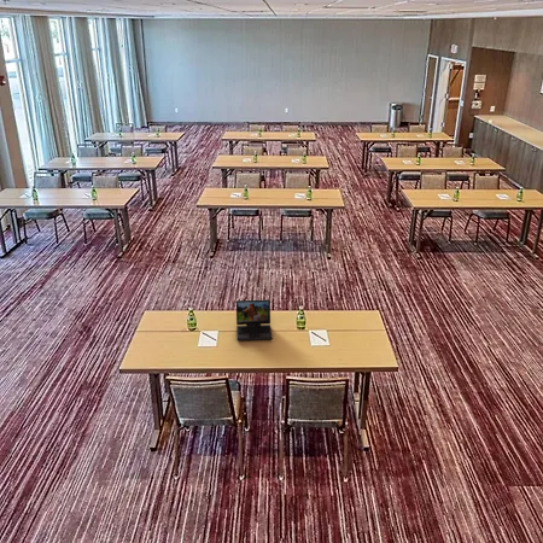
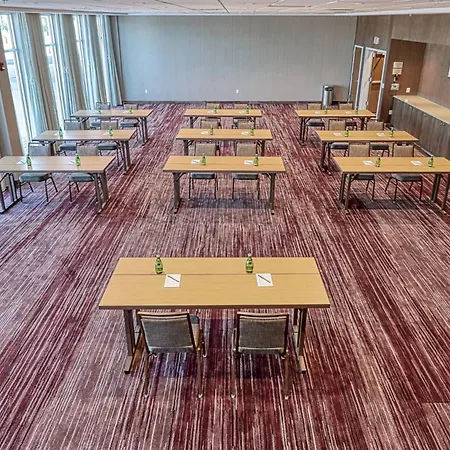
- laptop [235,298,274,341]
